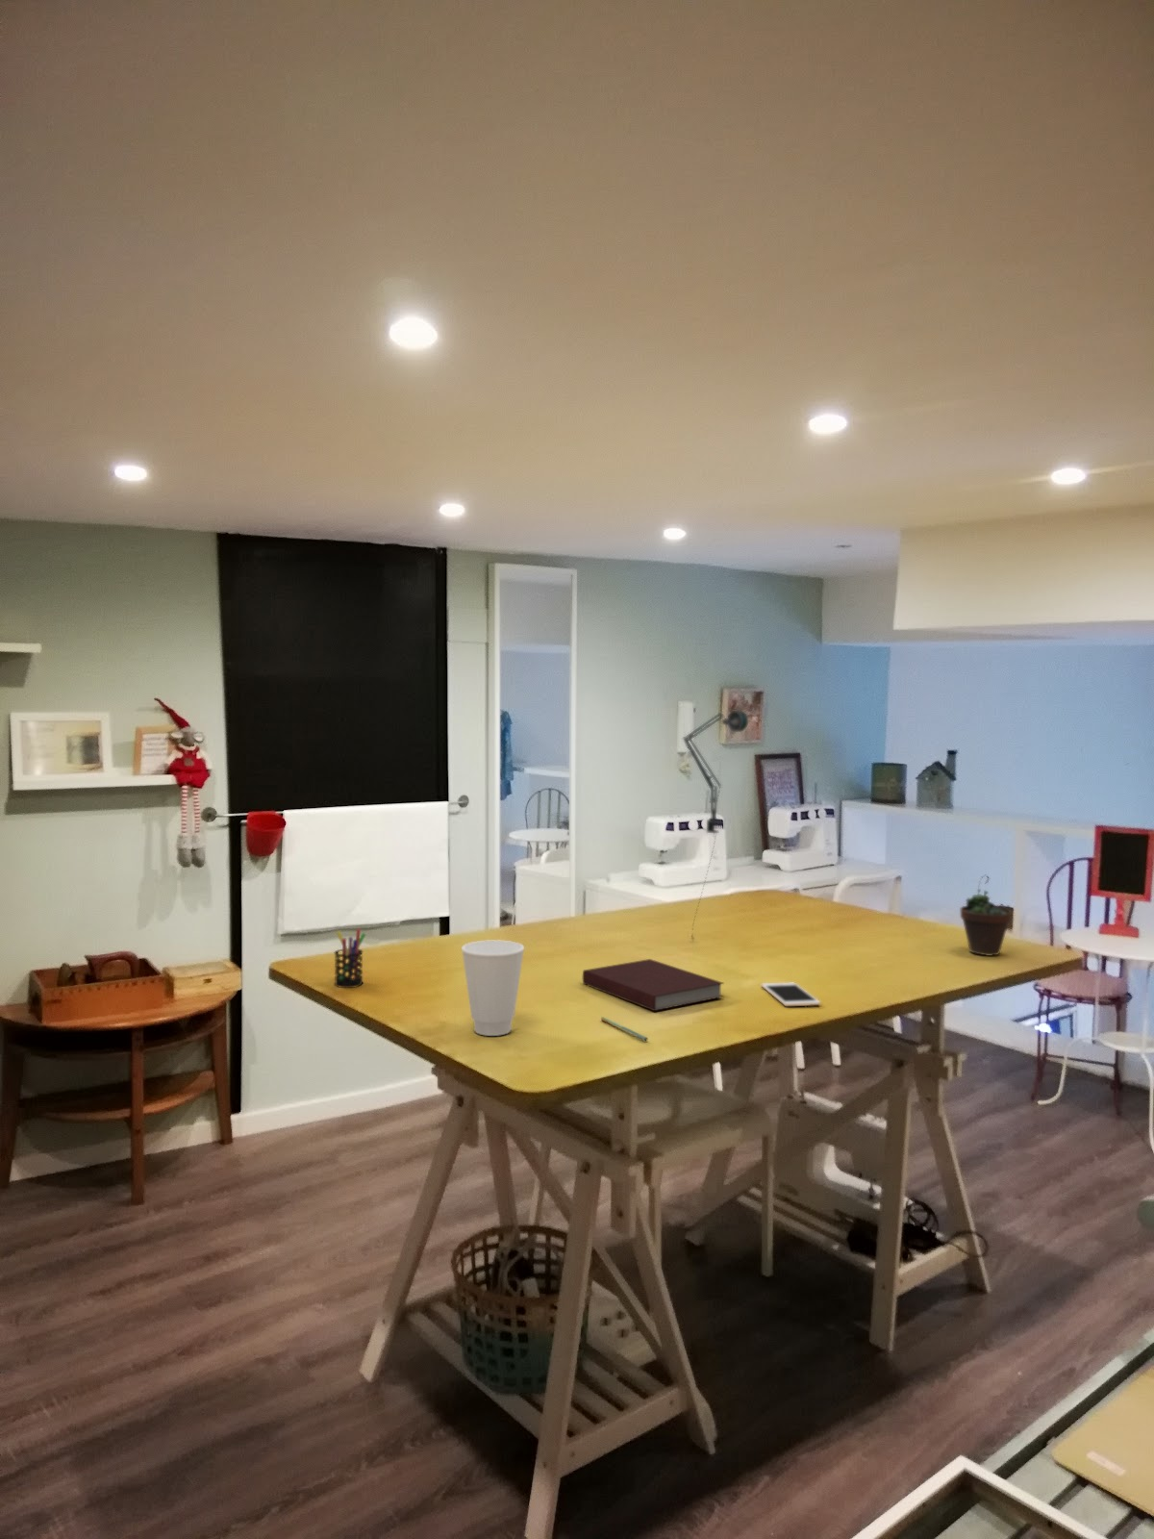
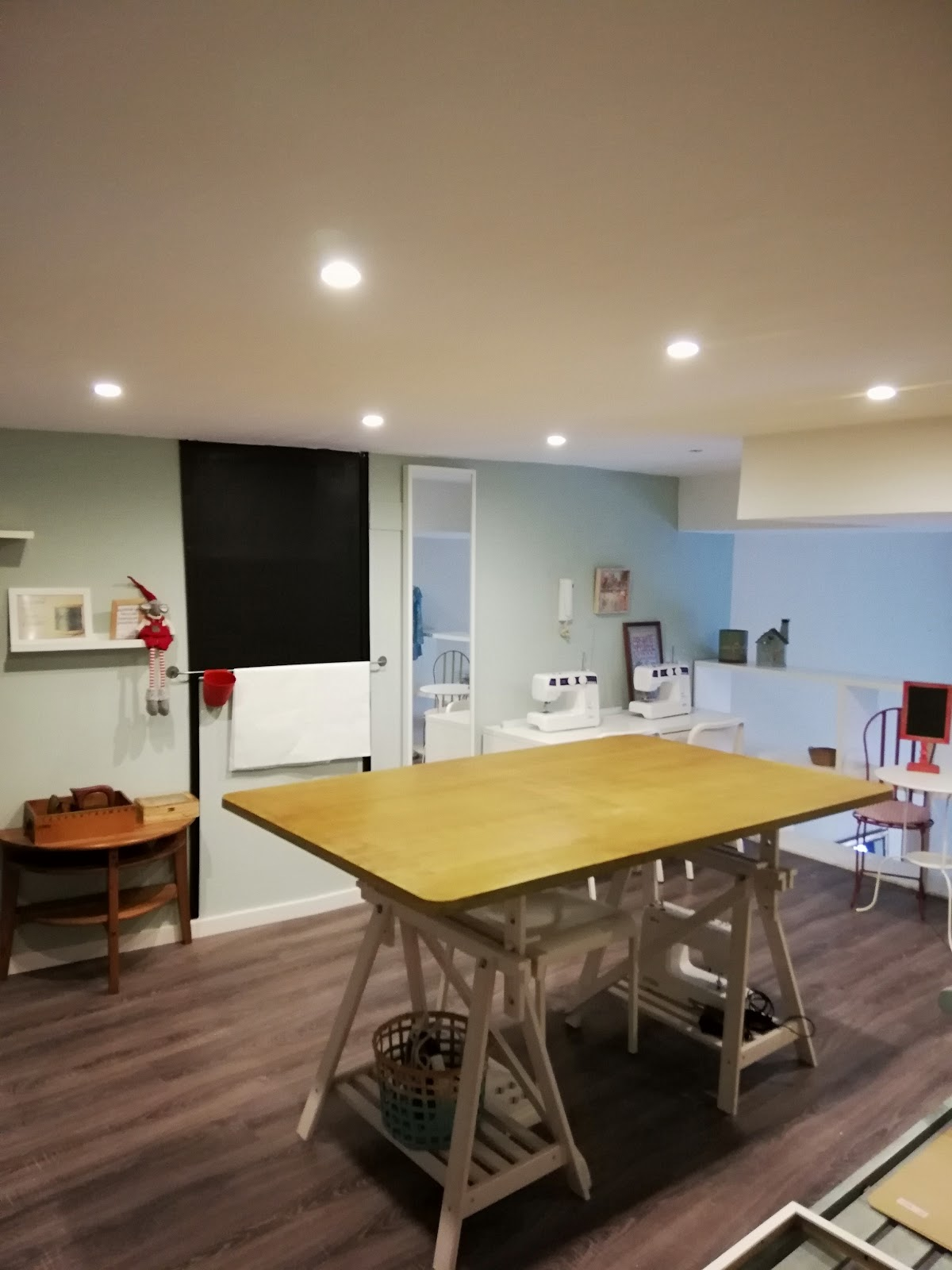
- pen [600,1015,649,1042]
- cup [461,939,525,1037]
- succulent plant [959,875,1012,957]
- pen holder [333,928,366,989]
- notebook [582,959,725,1012]
- cell phone [761,982,822,1007]
- desk lamp [681,710,749,943]
